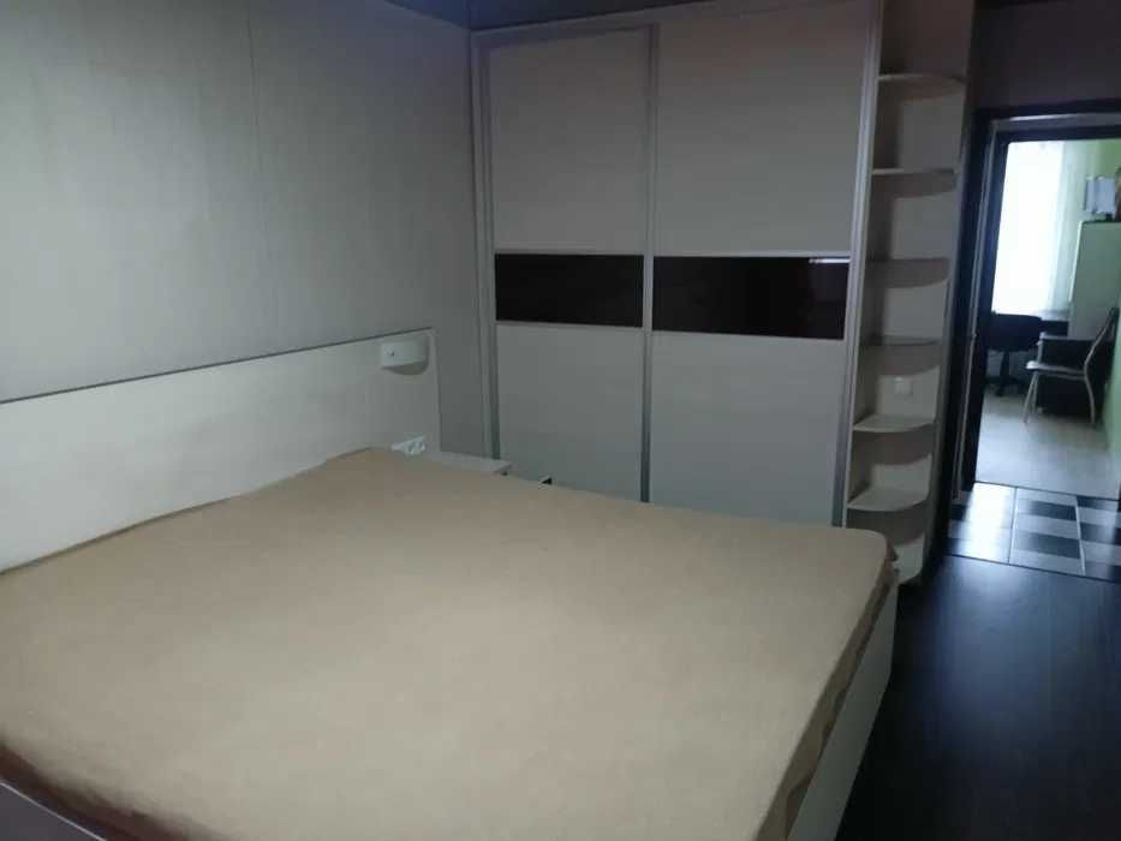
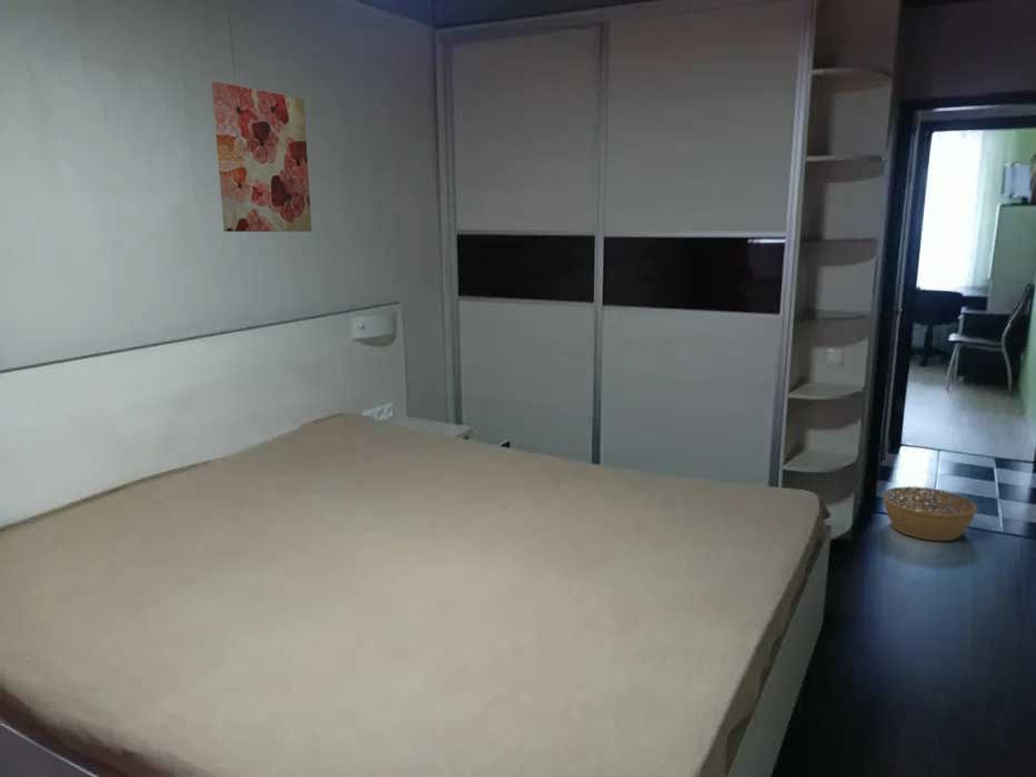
+ basket [882,485,978,542]
+ wall art [211,81,313,233]
